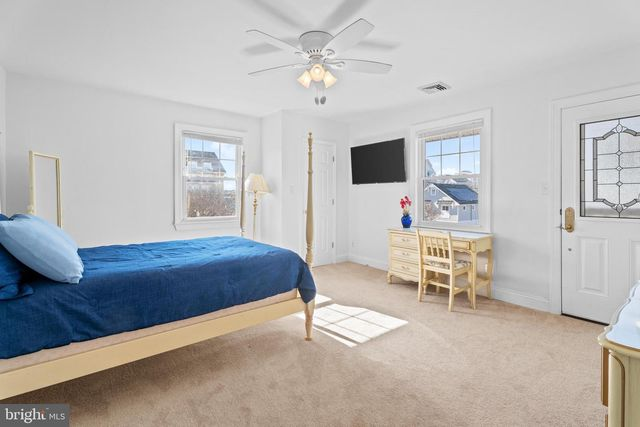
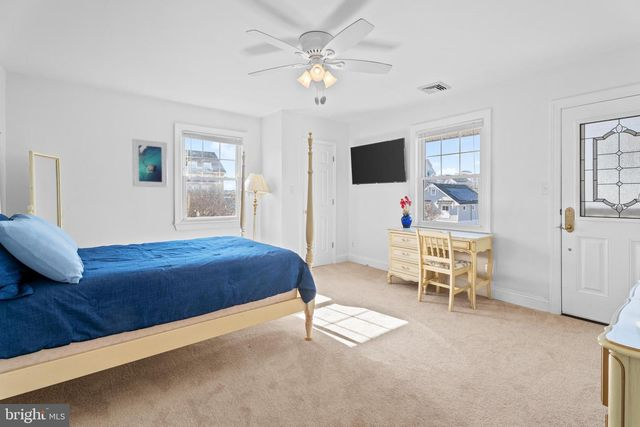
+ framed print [131,138,169,188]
